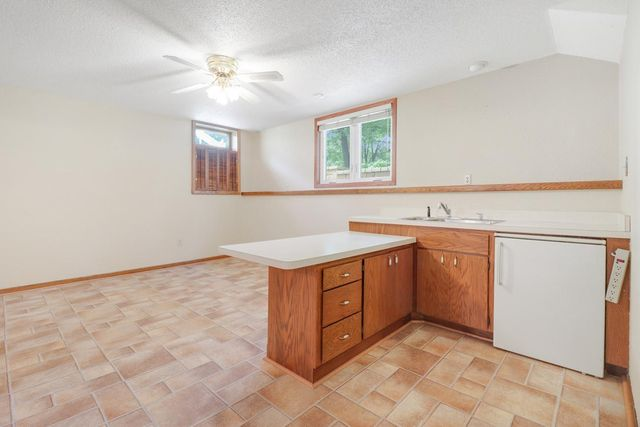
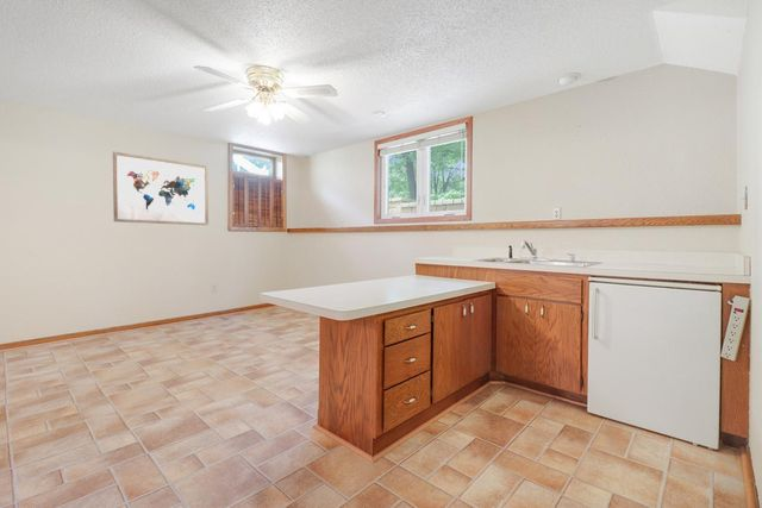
+ wall art [112,151,210,226]
